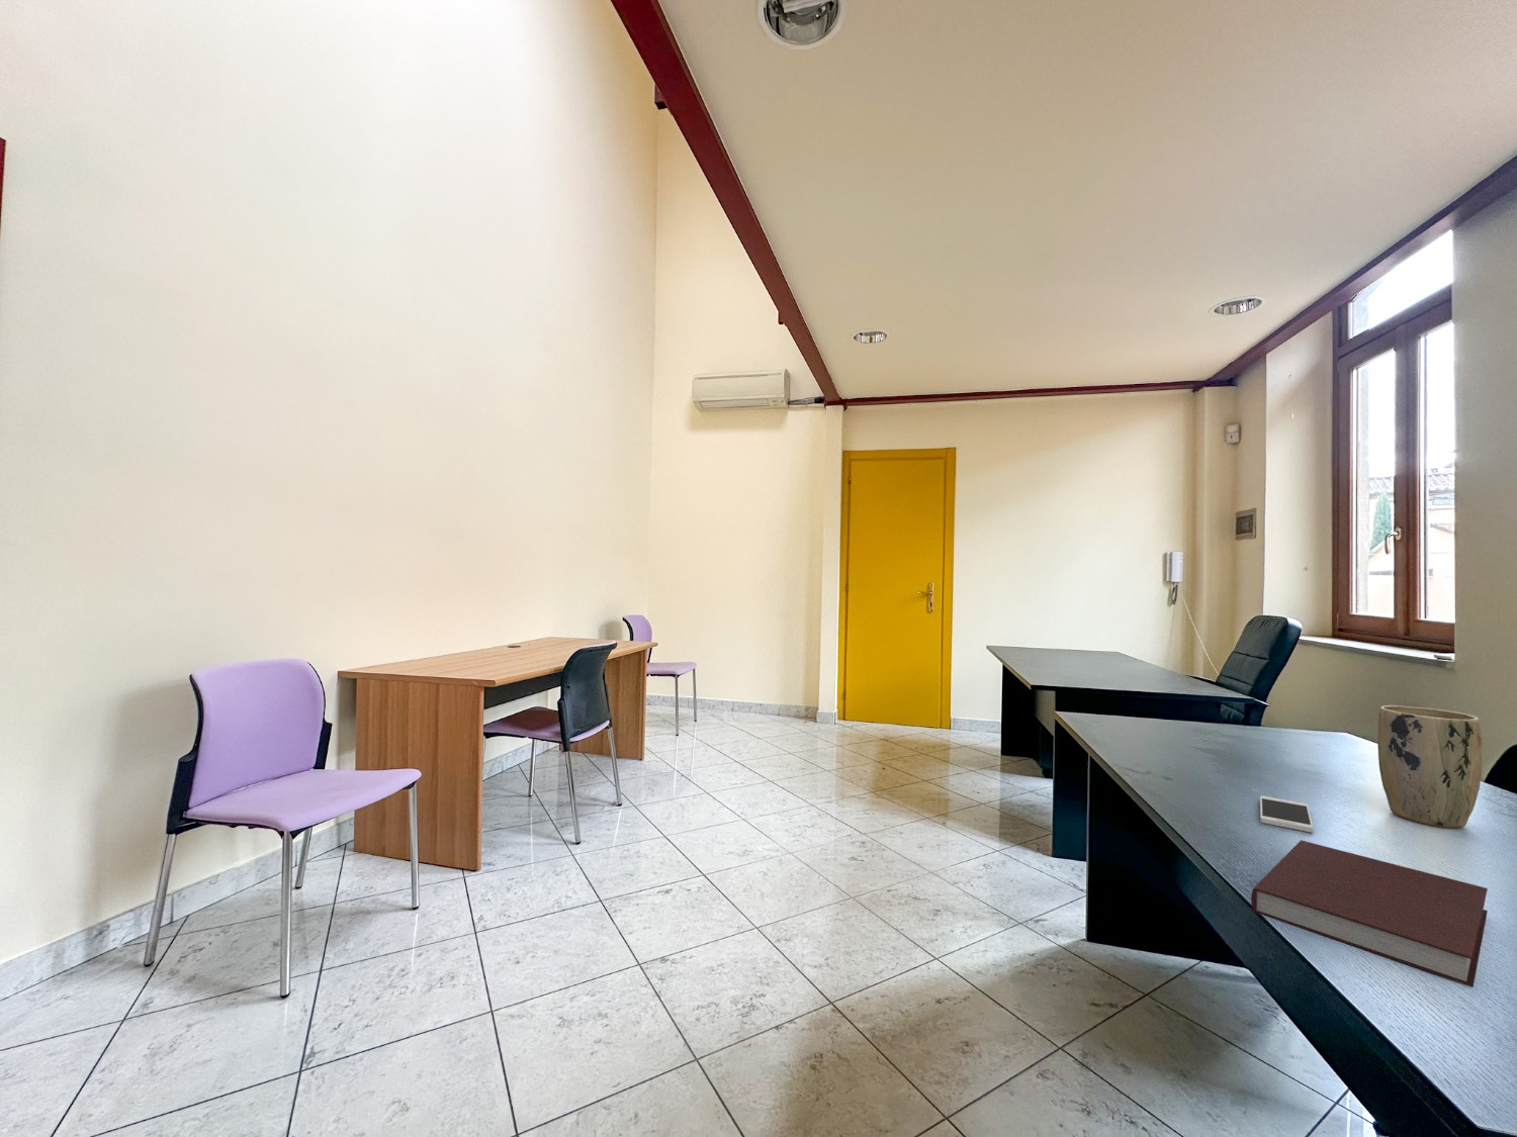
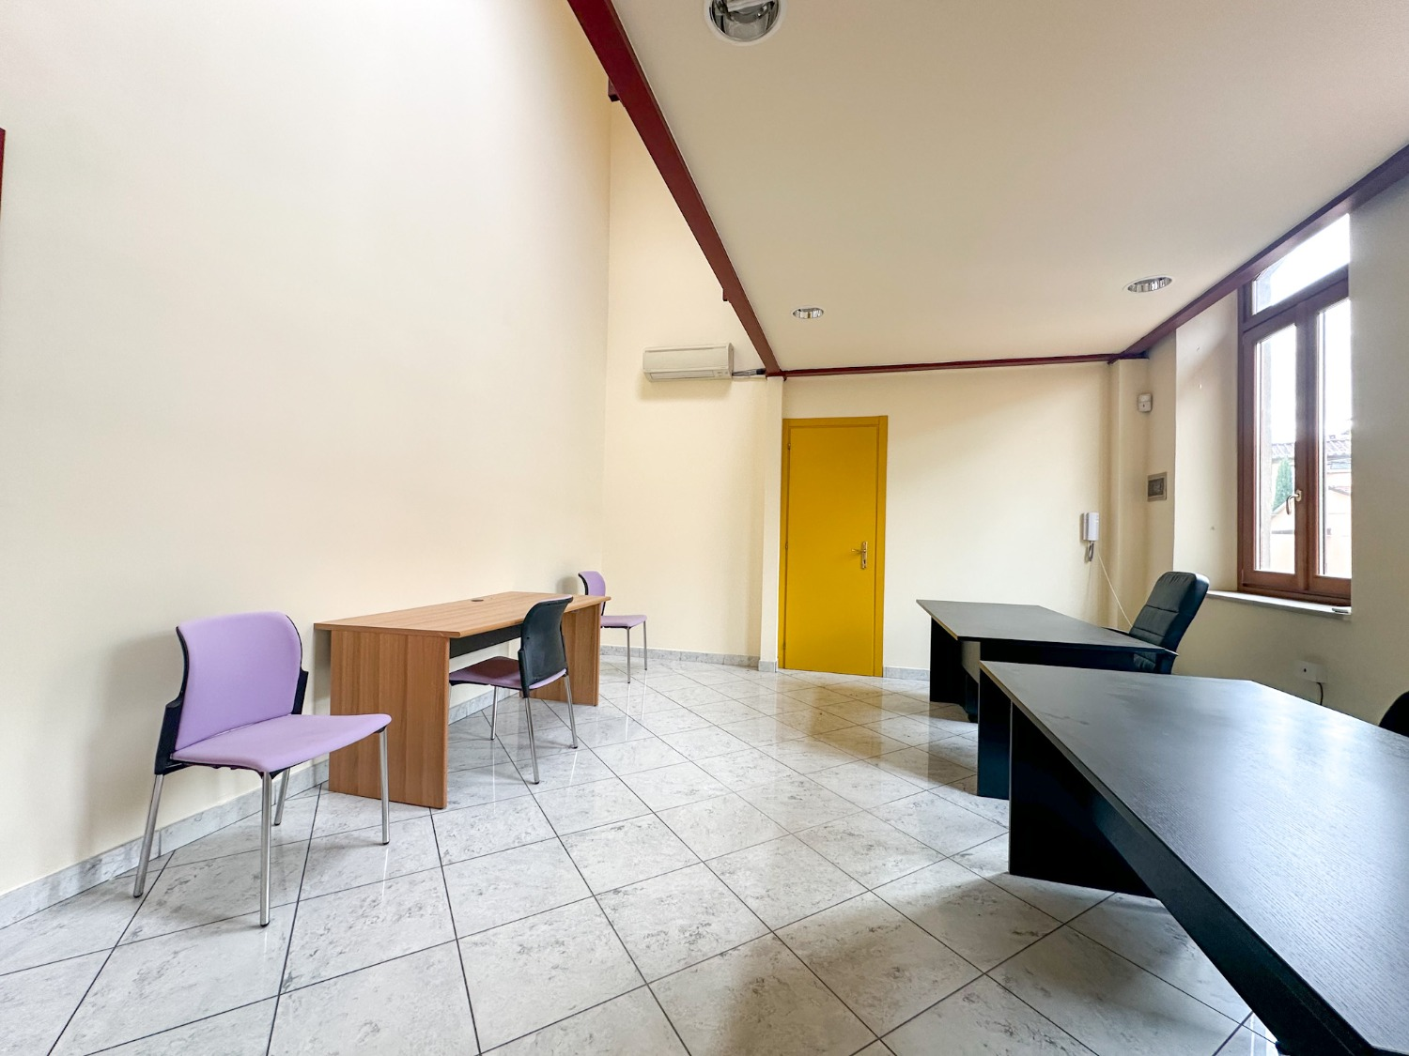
- notebook [1249,838,1488,989]
- plant pot [1376,705,1482,829]
- smartphone [1259,794,1314,832]
